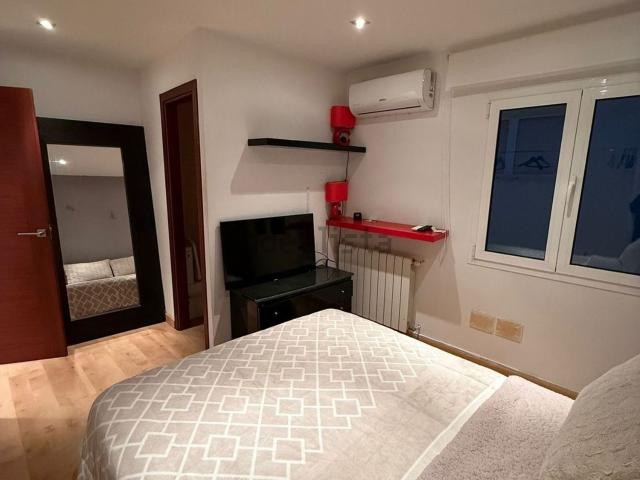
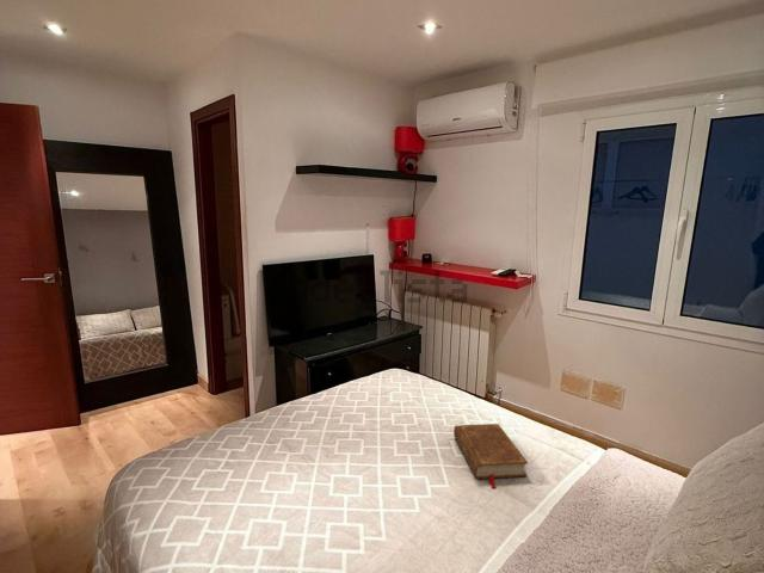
+ book [452,423,529,489]
